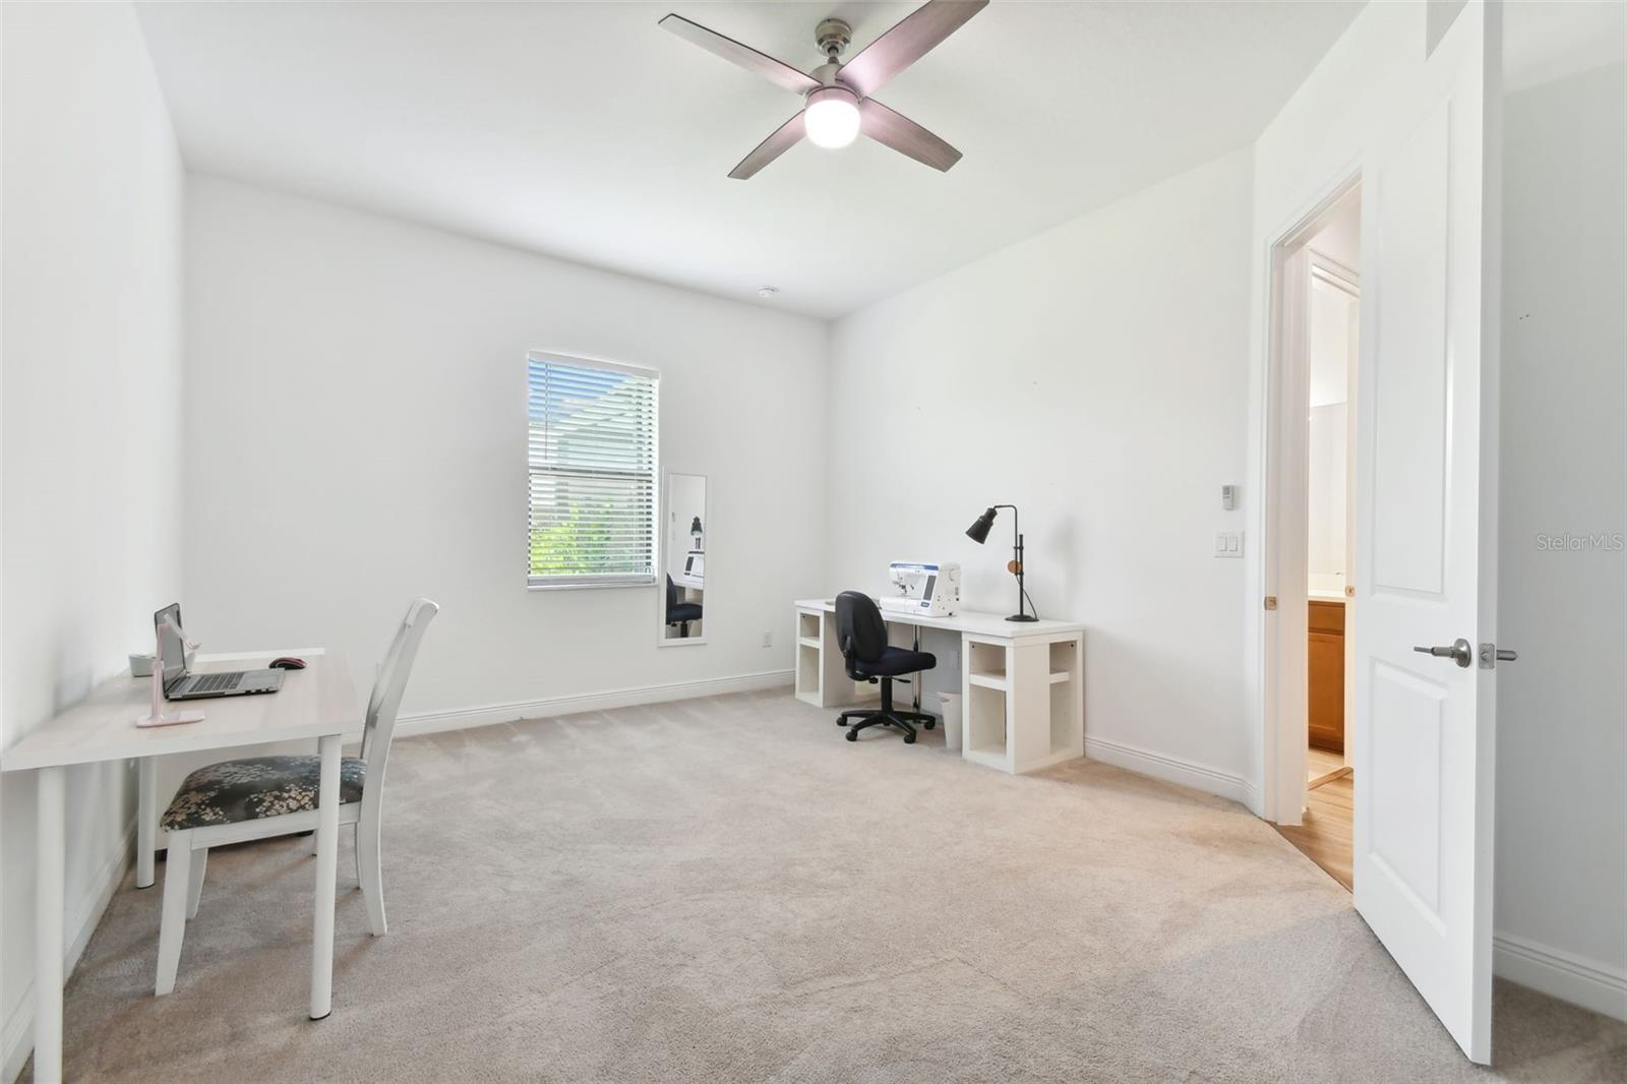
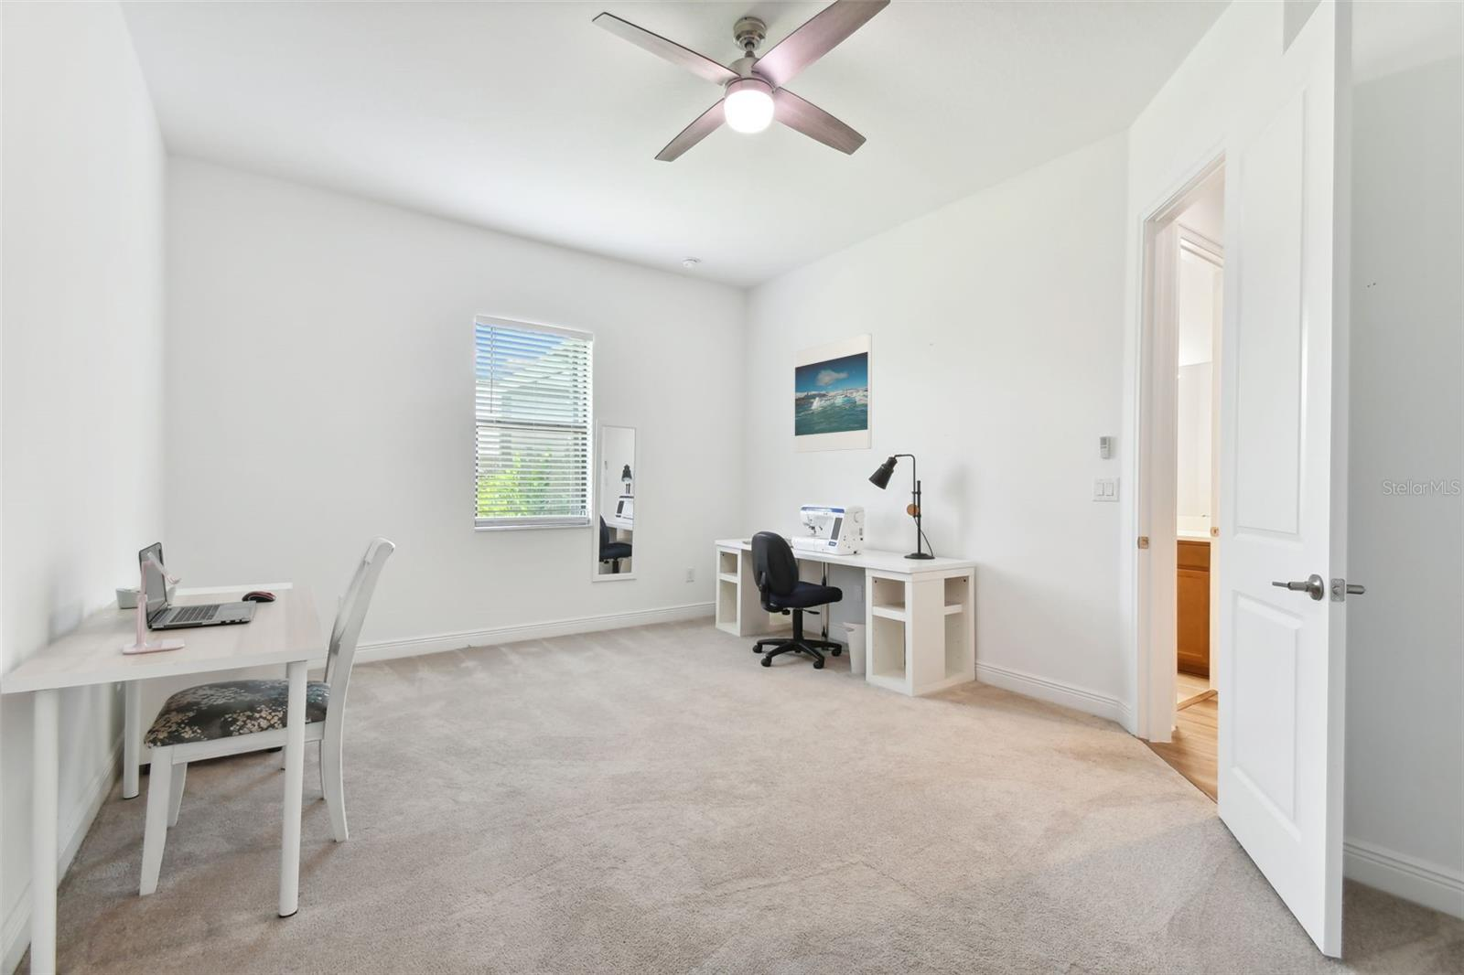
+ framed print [793,333,873,454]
